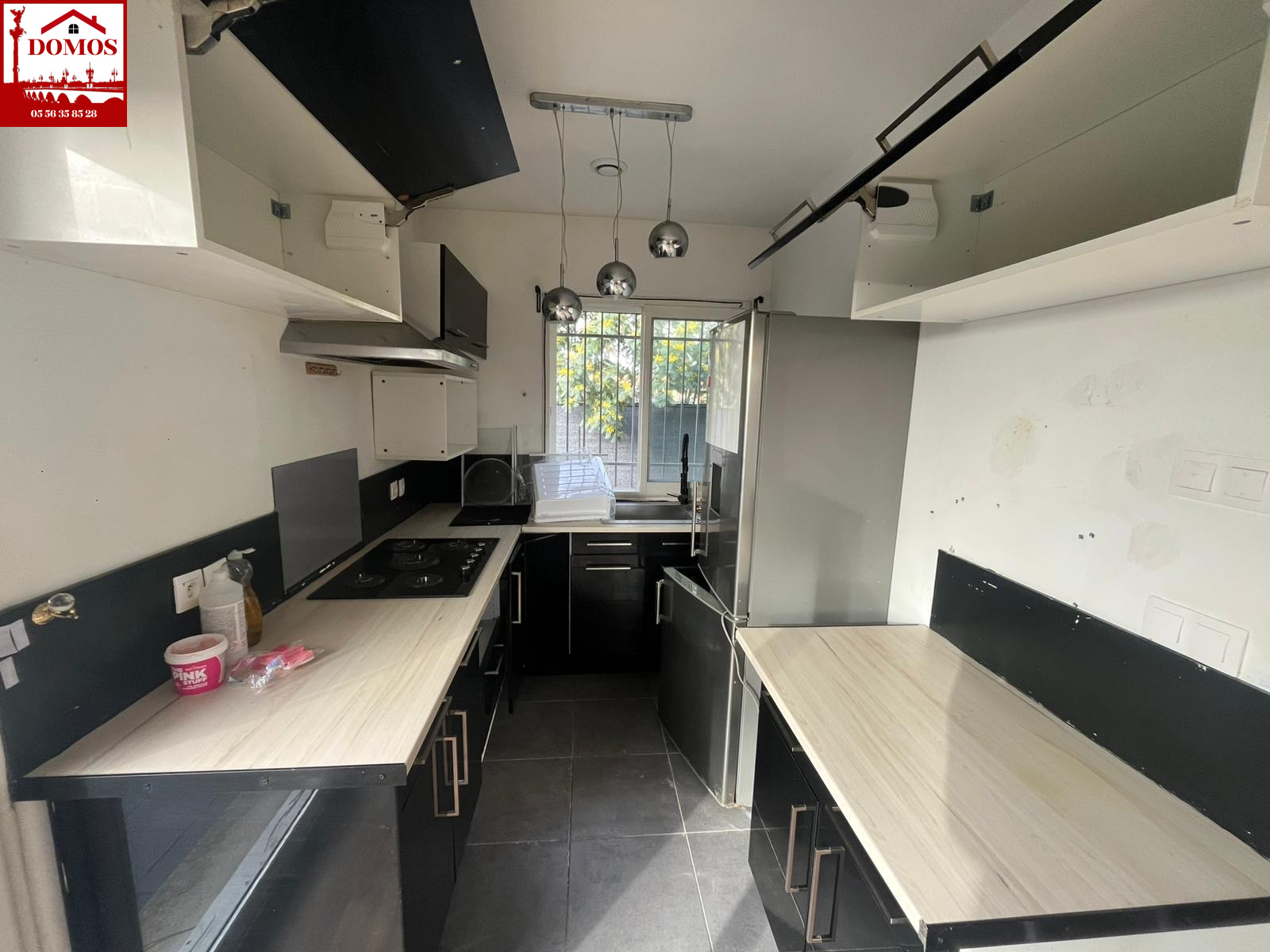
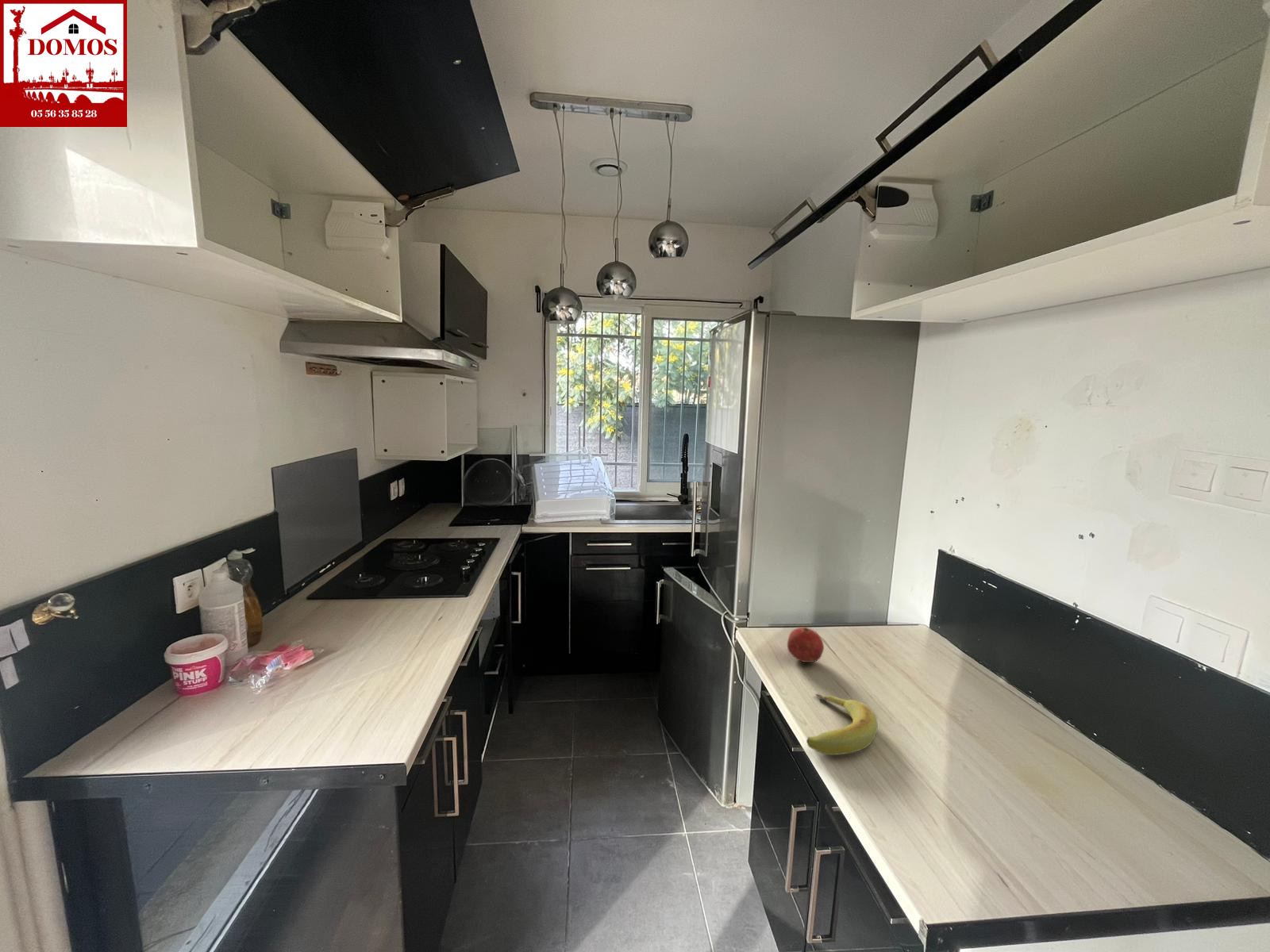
+ fruit [787,627,825,663]
+ banana [806,693,879,756]
